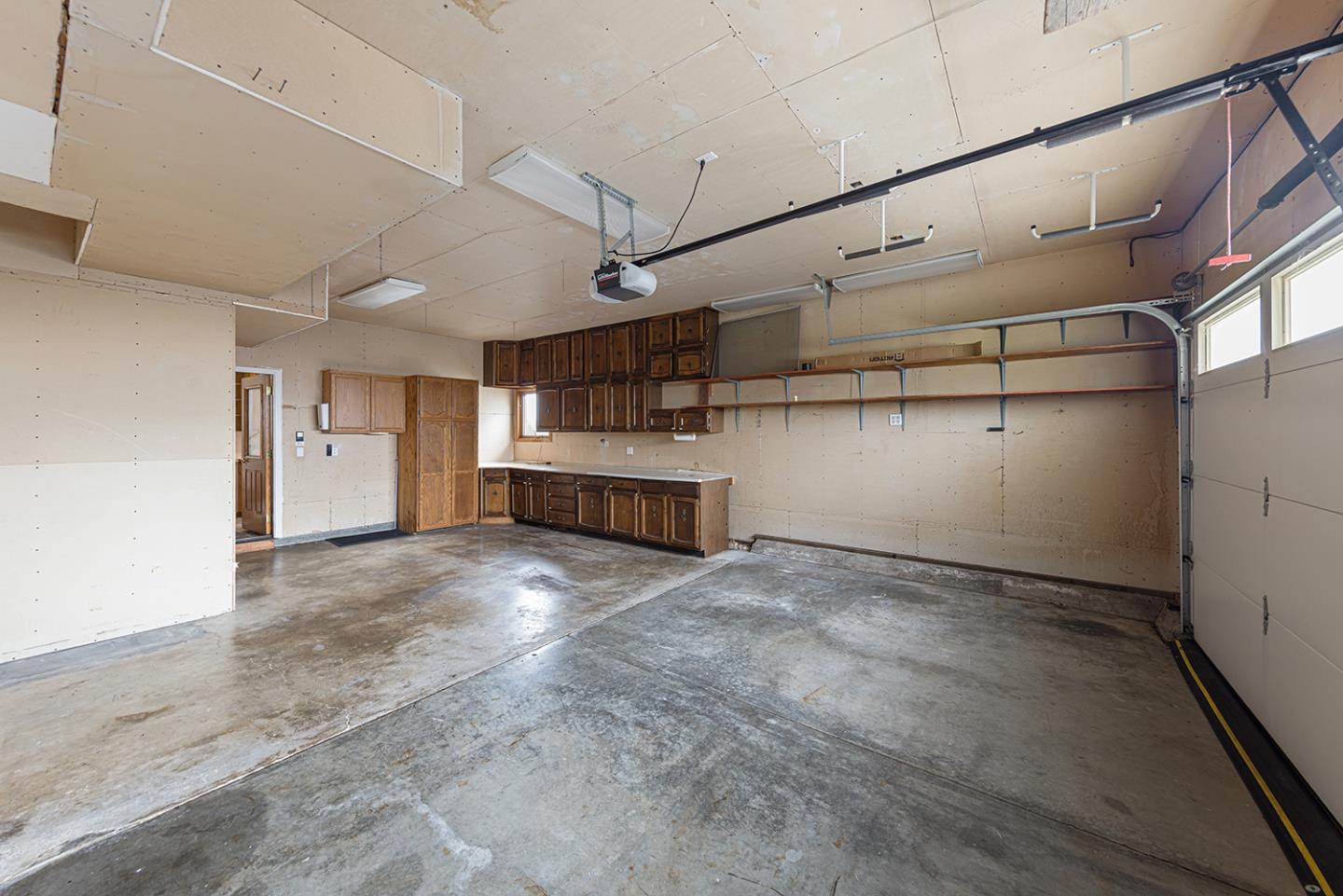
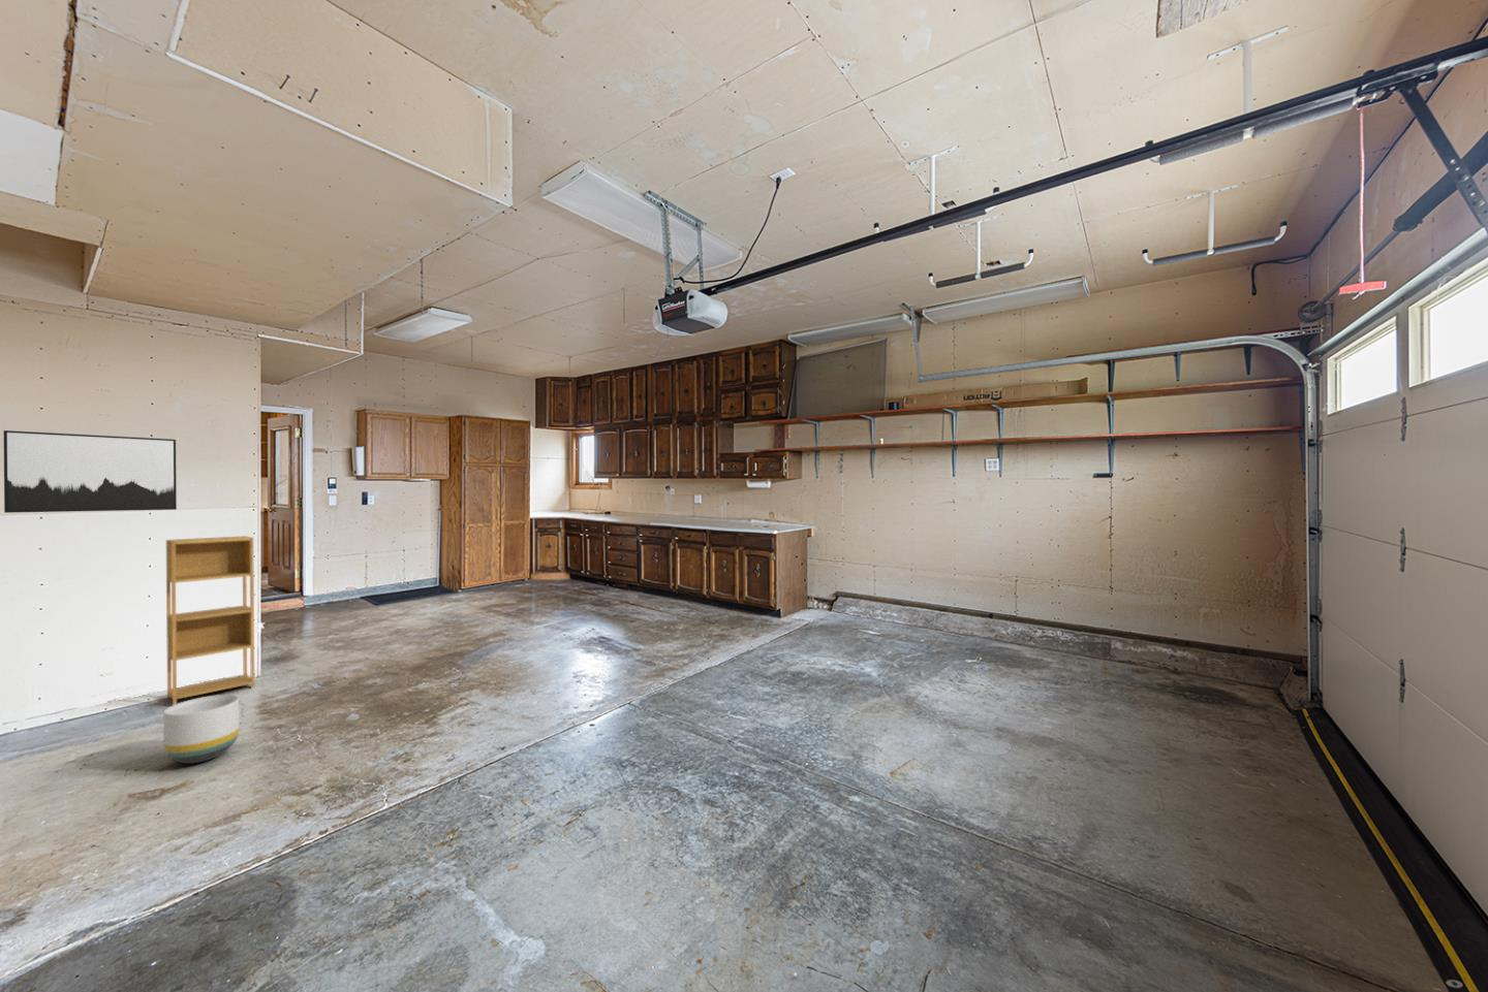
+ shelving unit [165,535,255,705]
+ planter [162,694,240,765]
+ wall art [3,430,177,514]
